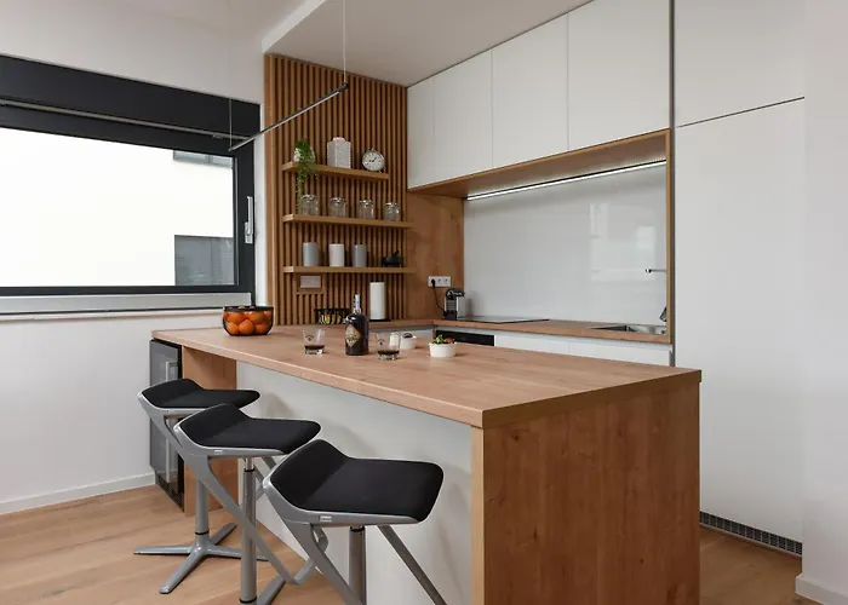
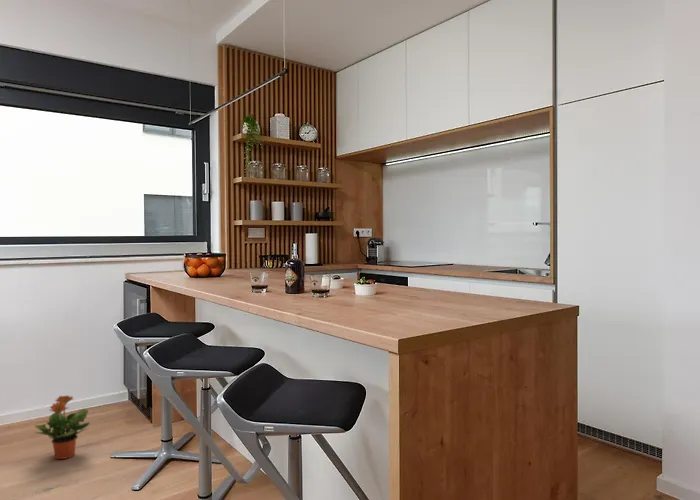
+ potted plant [33,394,90,460]
